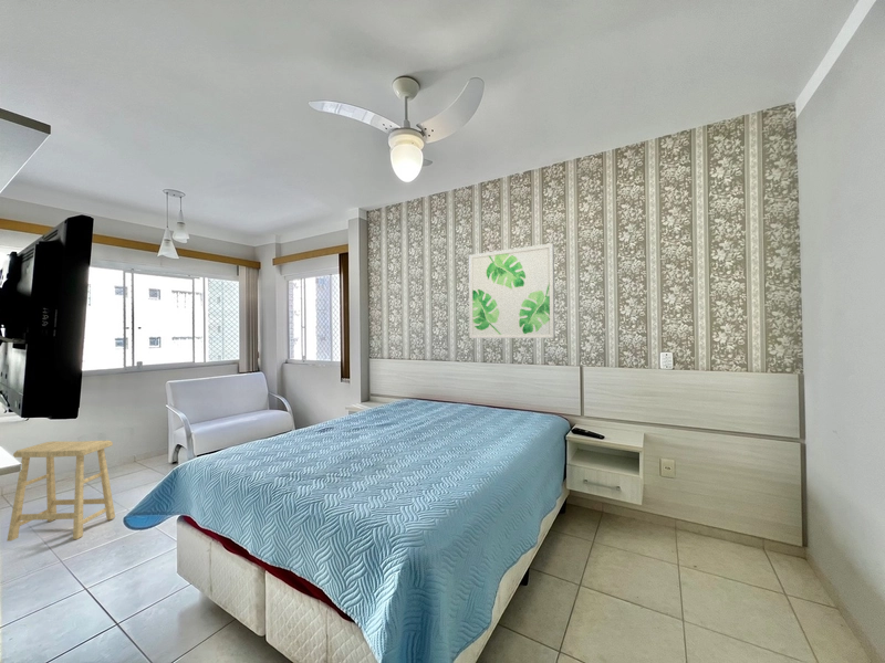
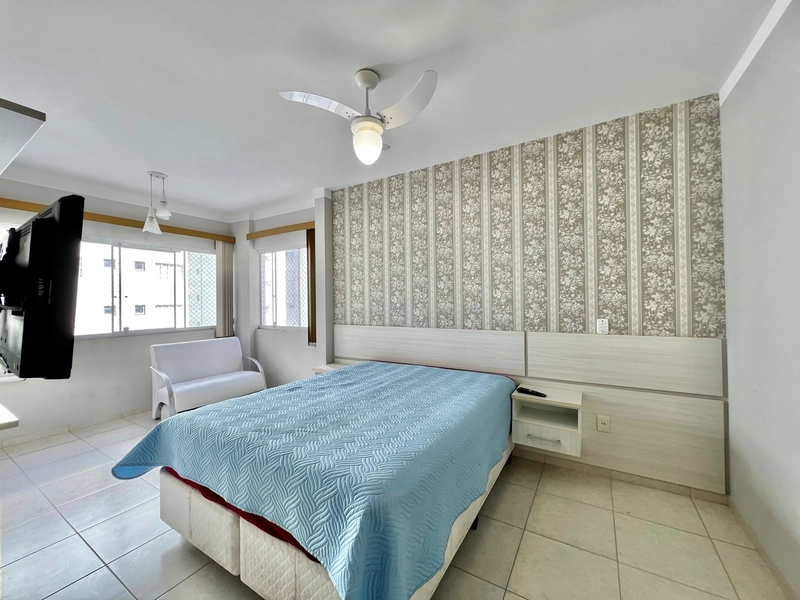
- stool [6,440,116,543]
- wall art [468,242,556,339]
